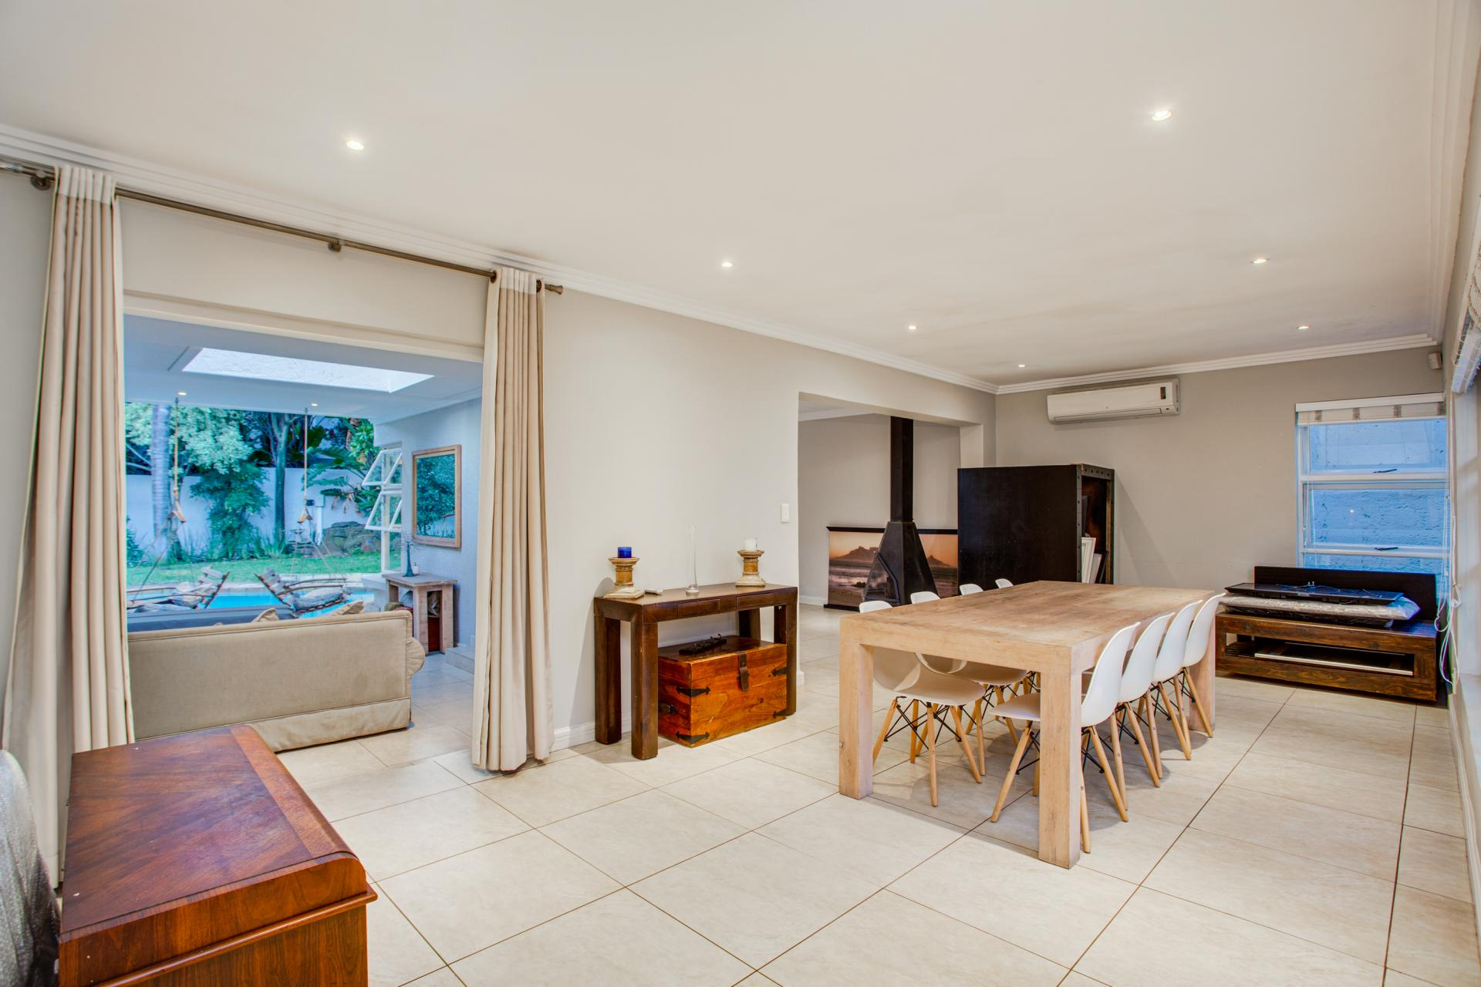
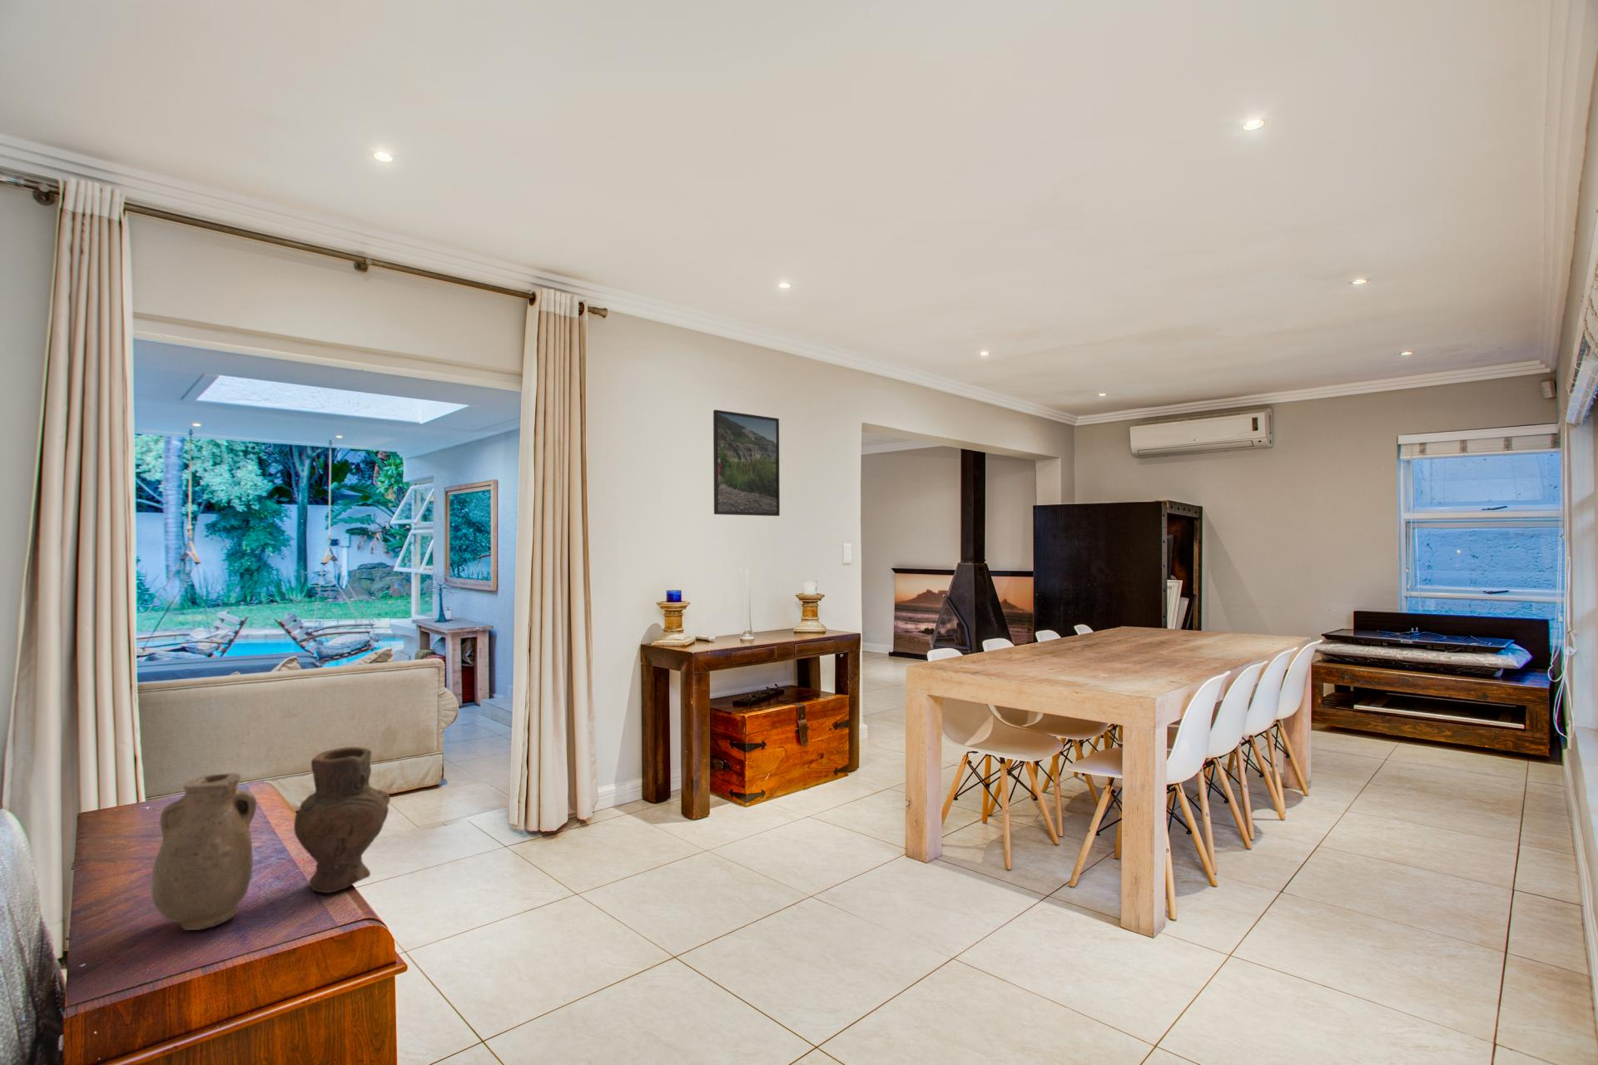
+ vase [151,746,391,931]
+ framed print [712,409,781,517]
